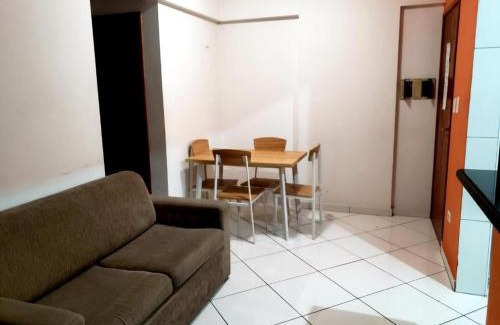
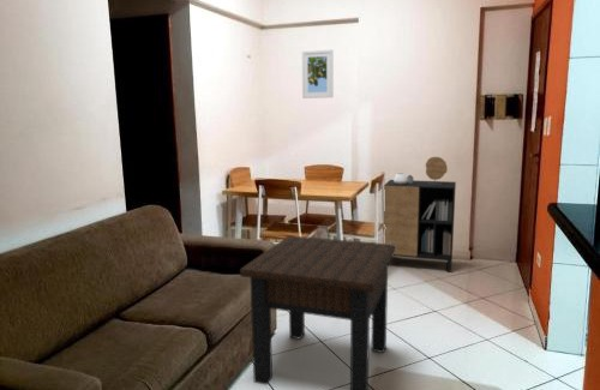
+ side table [239,234,396,390]
+ cabinet [383,156,457,274]
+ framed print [301,49,334,100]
